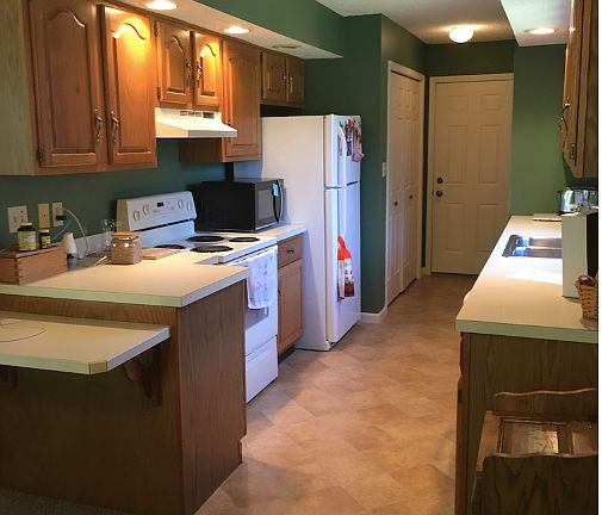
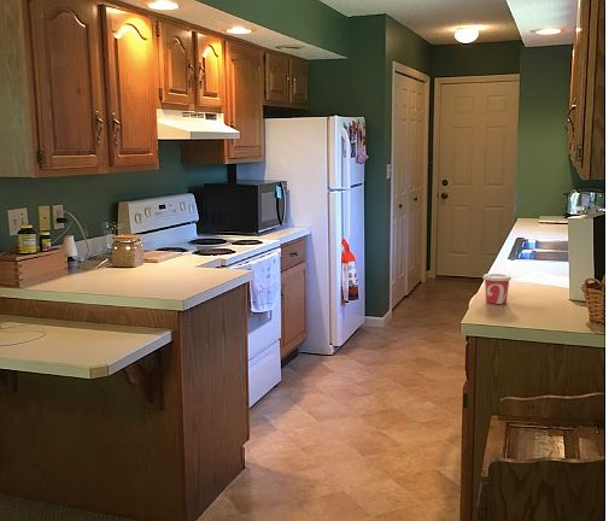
+ cup [481,273,513,305]
